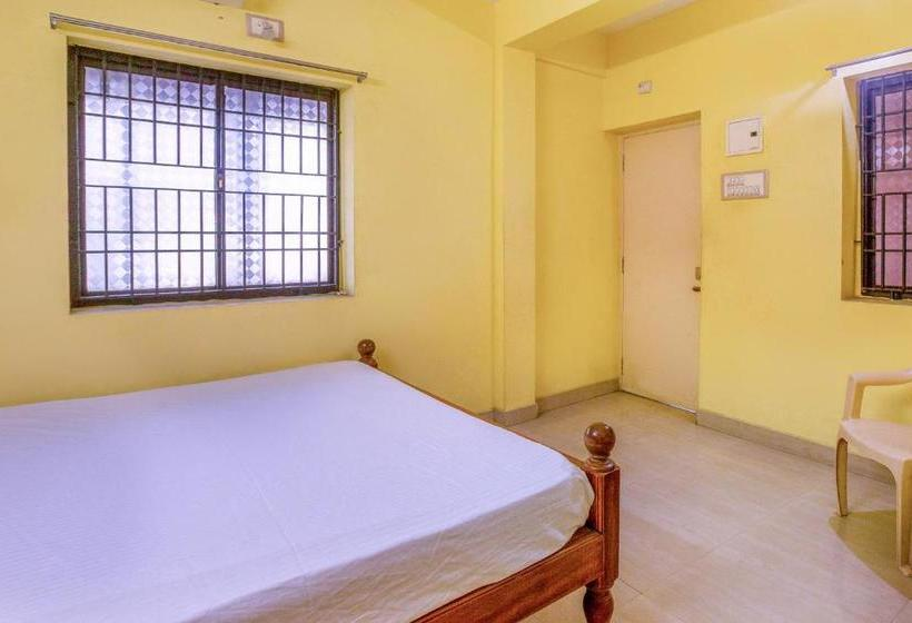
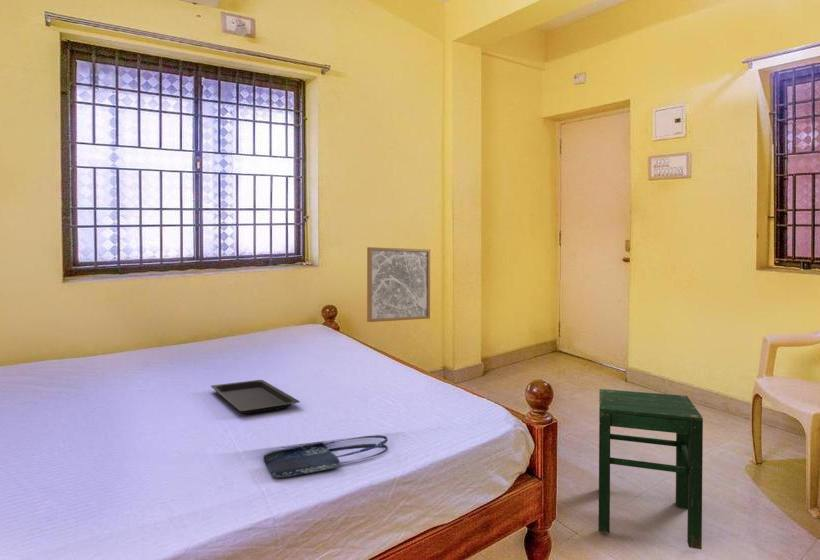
+ wall art [366,246,431,323]
+ serving tray [210,379,301,415]
+ shopping bag [262,434,389,479]
+ stool [598,388,704,550]
